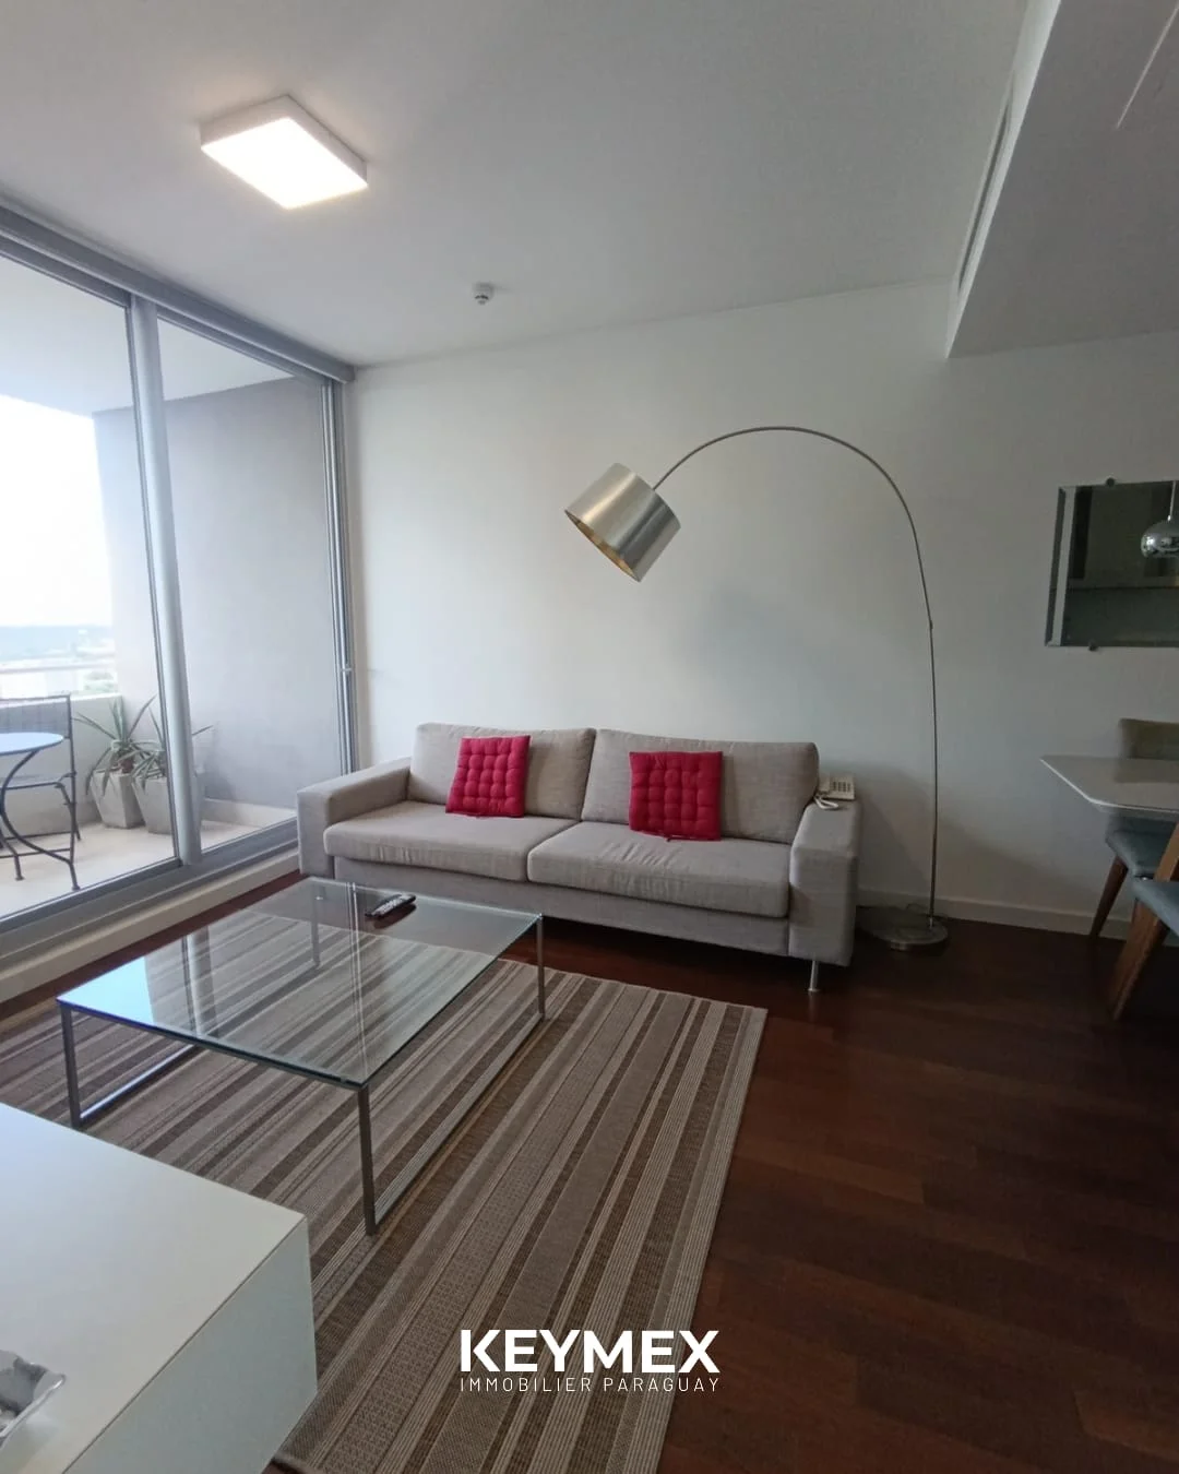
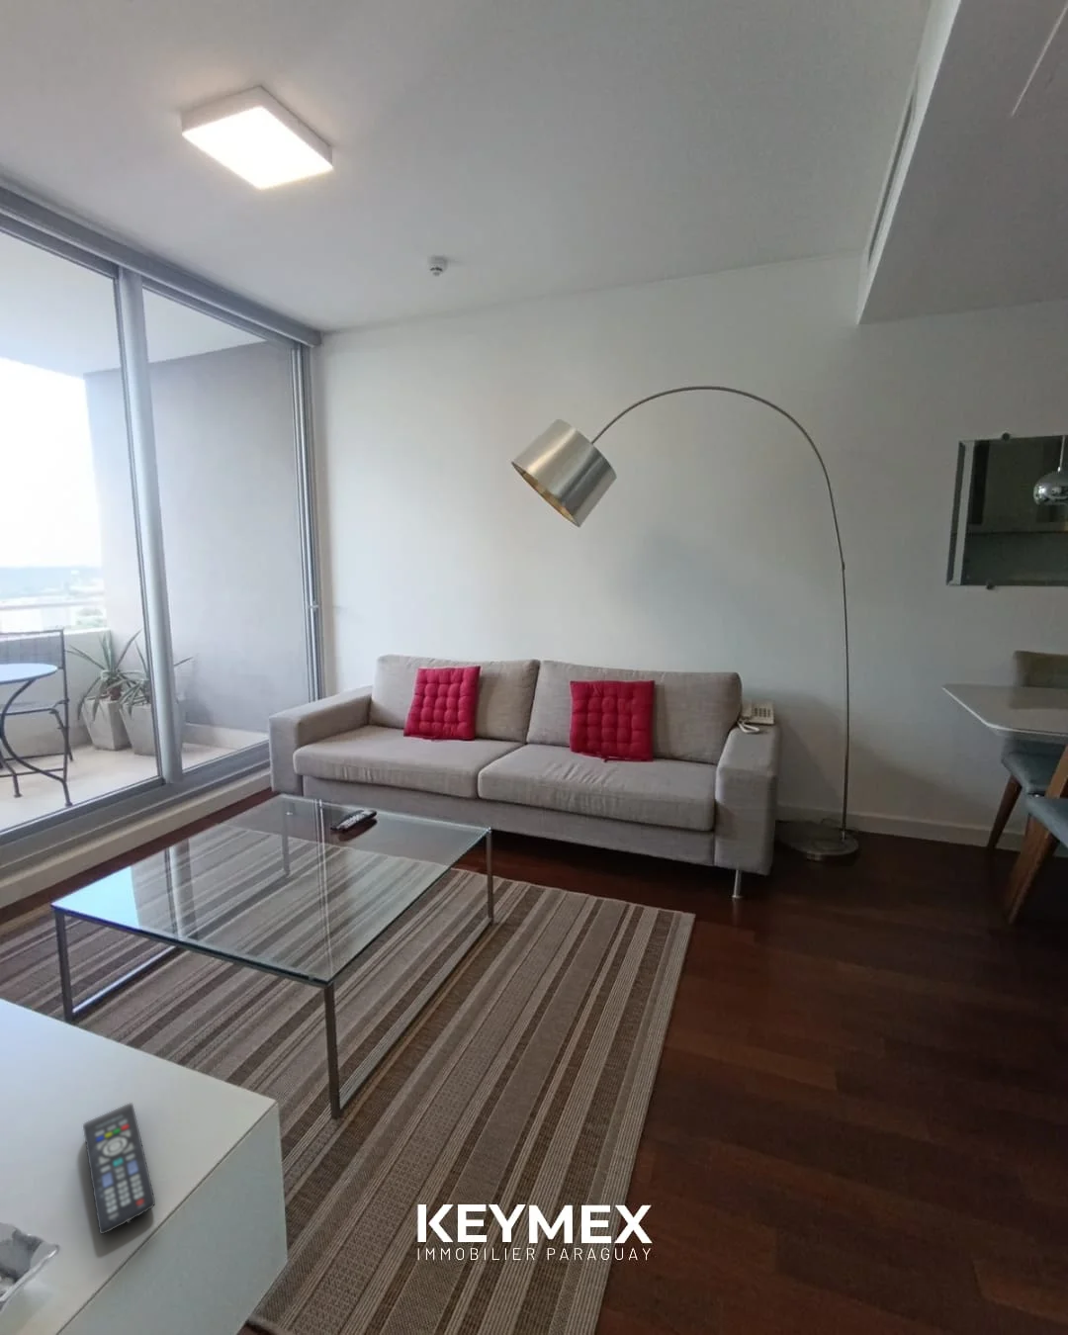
+ remote control [82,1102,156,1235]
